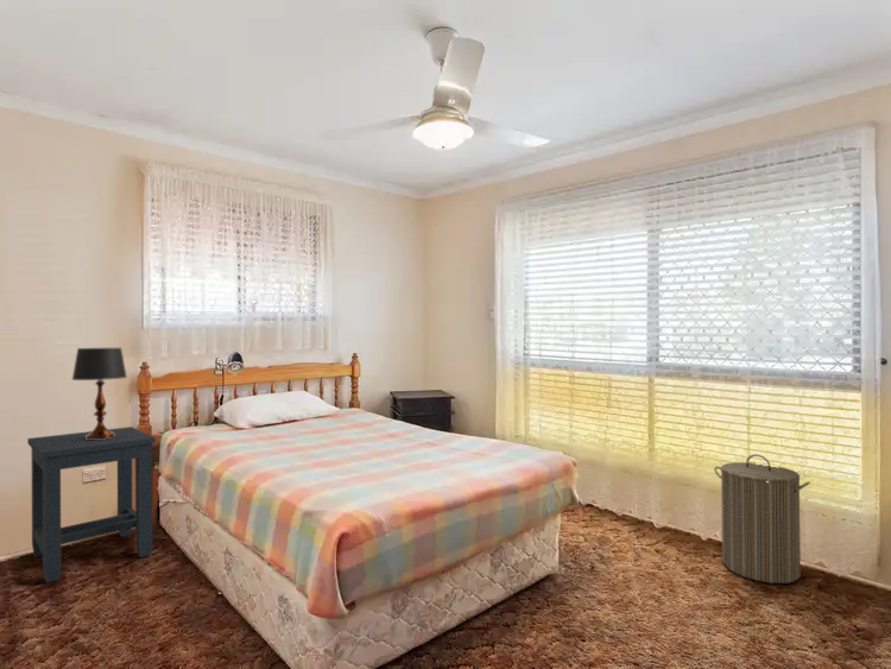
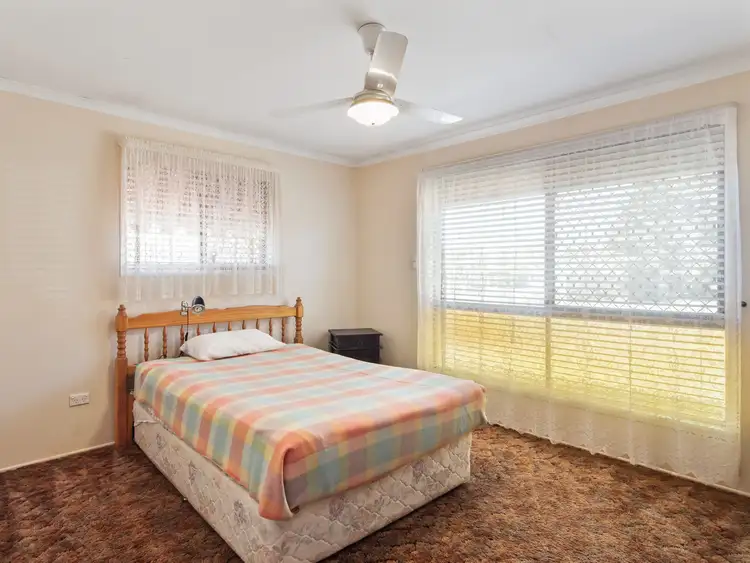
- table lamp [70,347,128,440]
- laundry hamper [713,453,811,585]
- side table [26,425,157,585]
